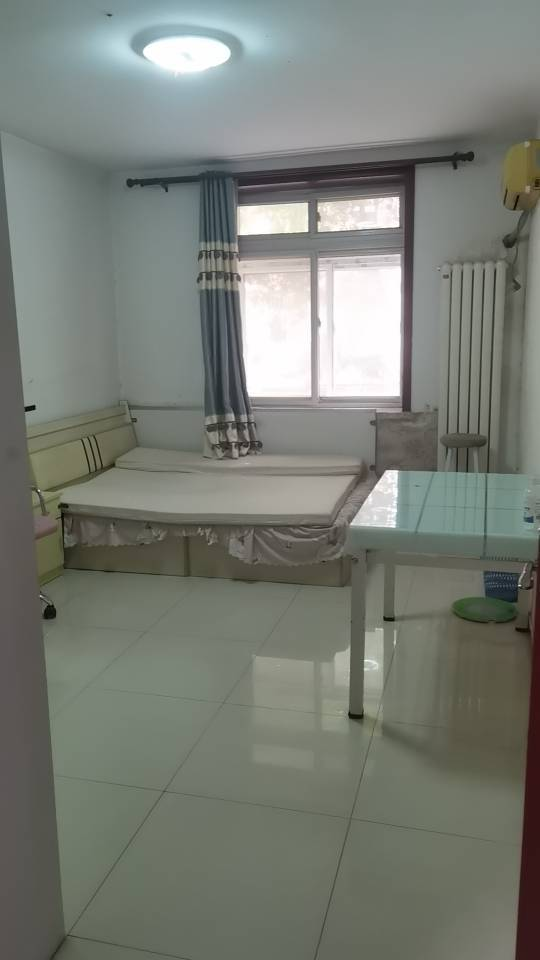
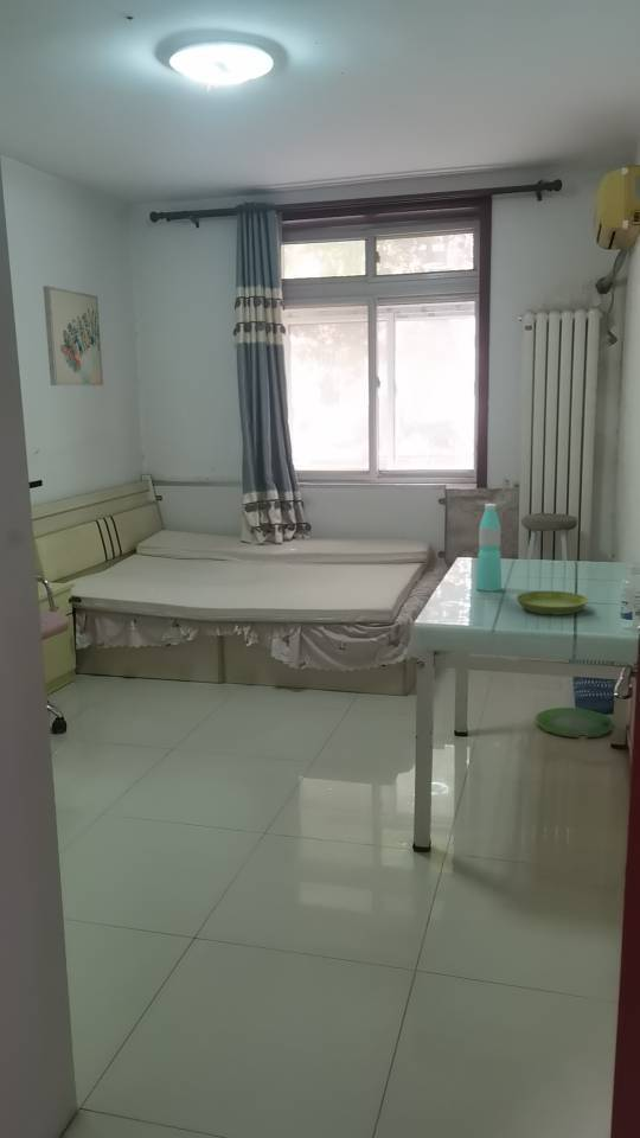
+ wall art [43,284,104,388]
+ saucer [516,589,589,615]
+ water bottle [475,503,503,593]
